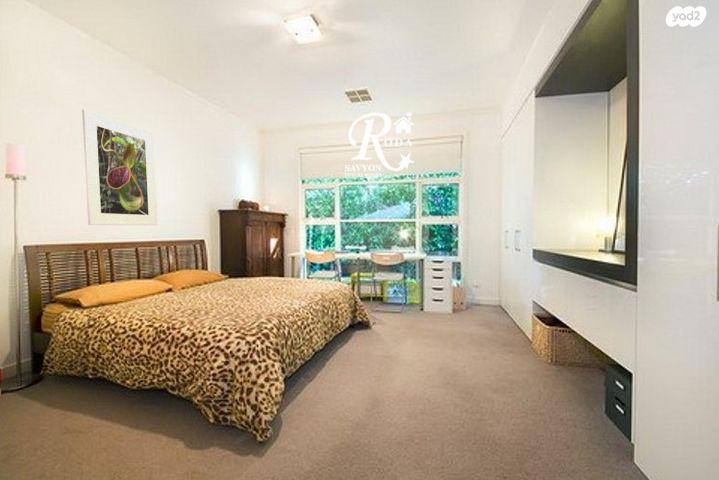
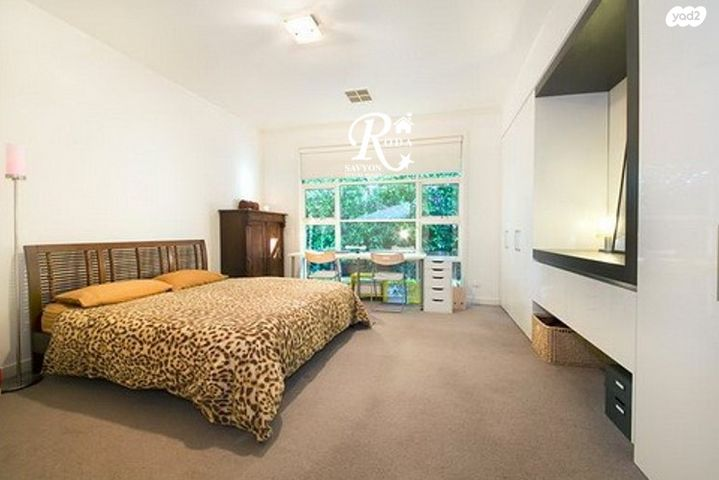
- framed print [81,109,158,226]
